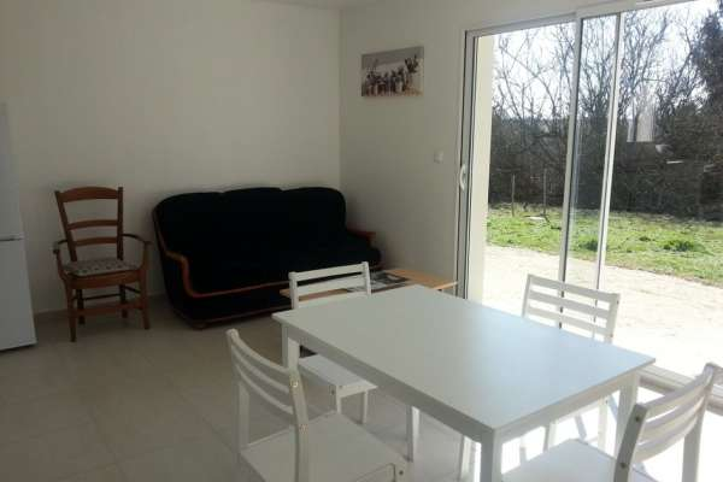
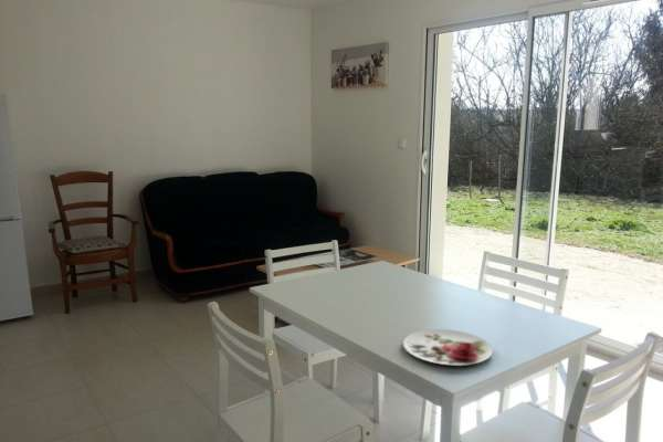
+ plate [402,328,494,367]
